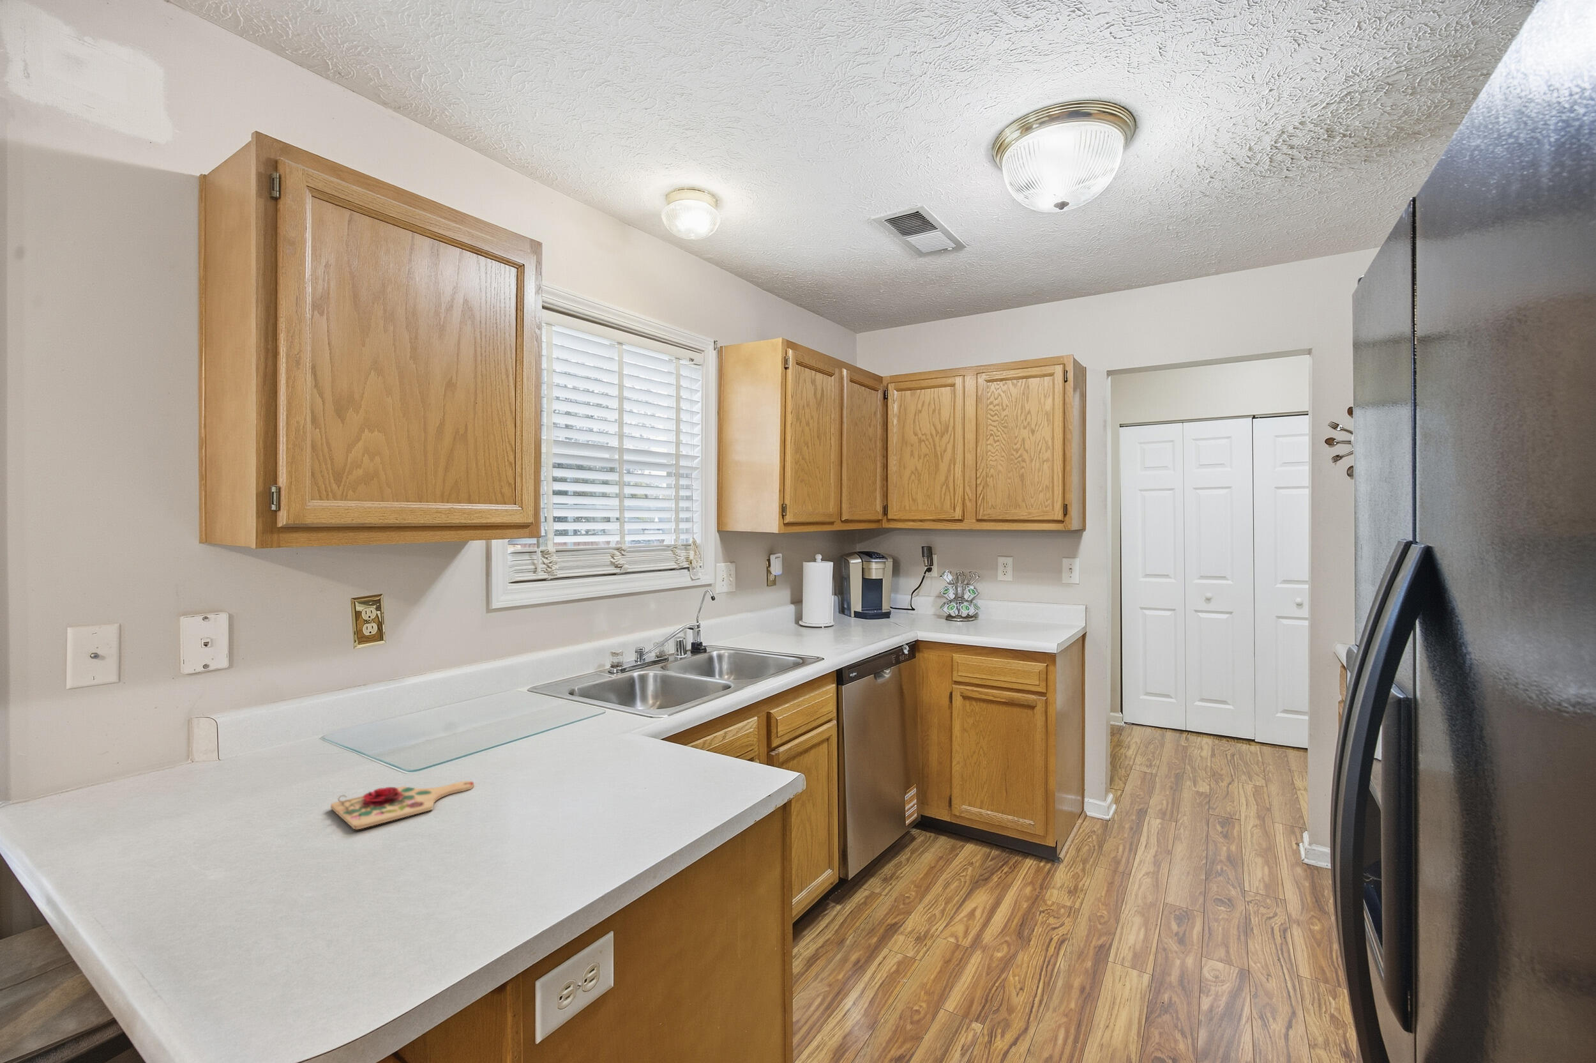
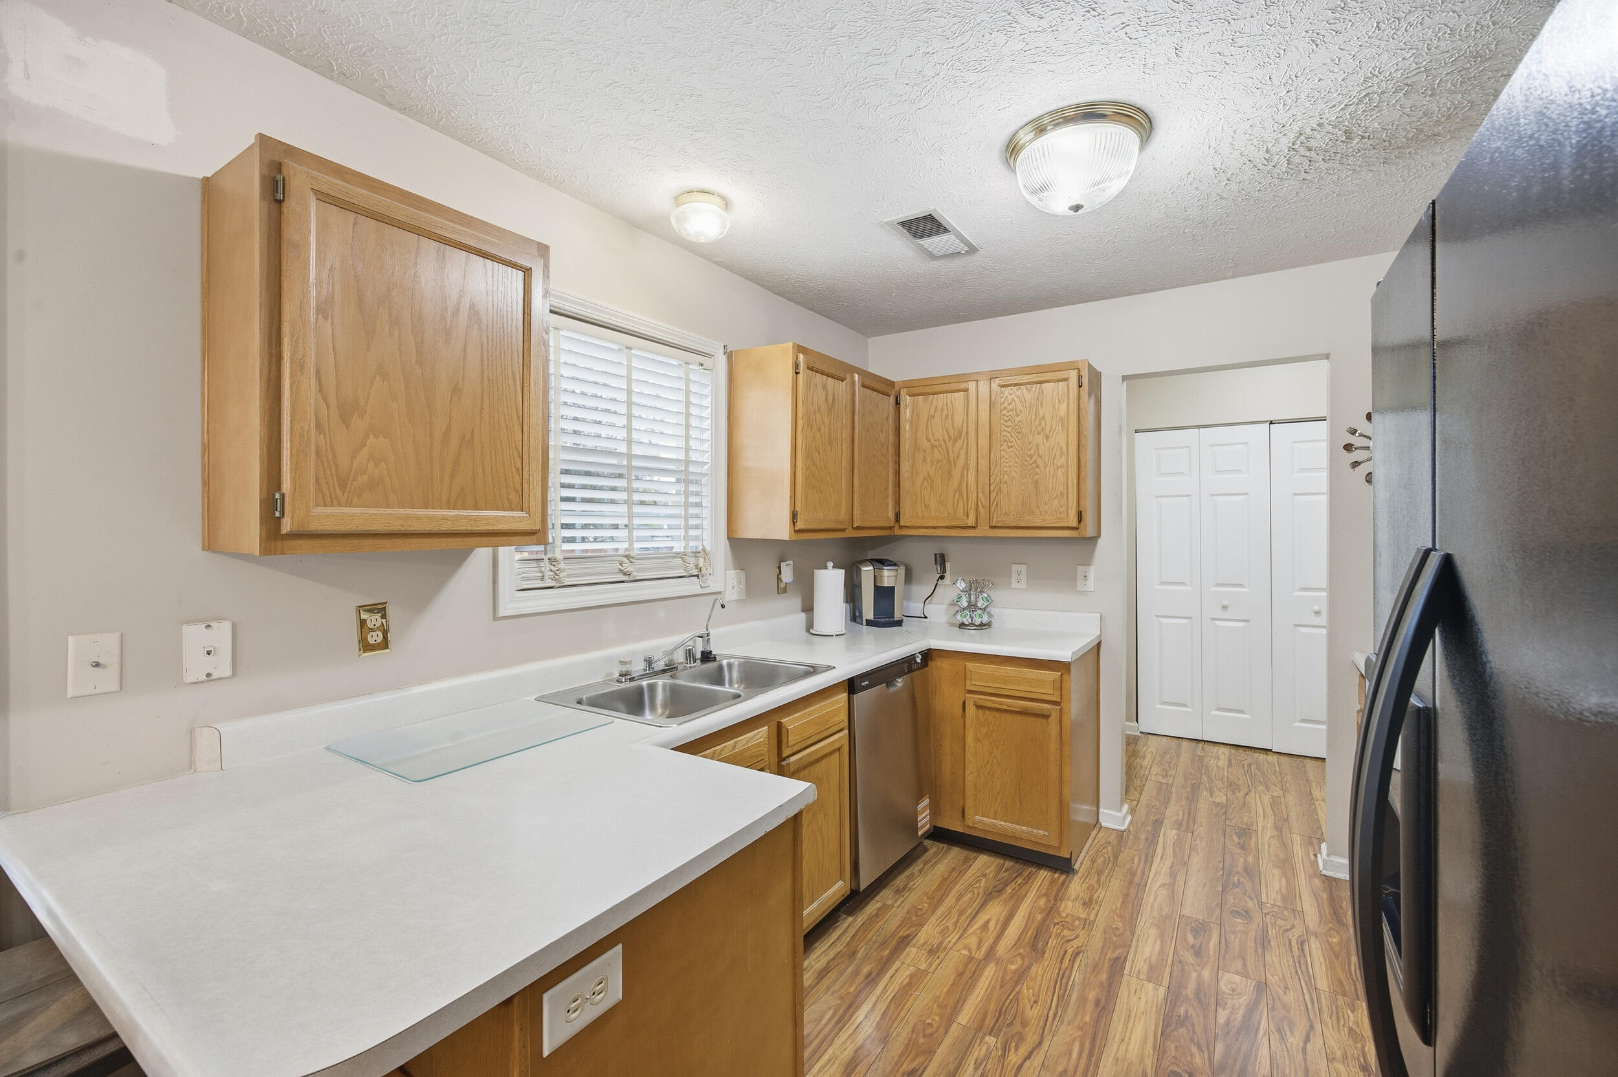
- cutting board [330,779,474,829]
